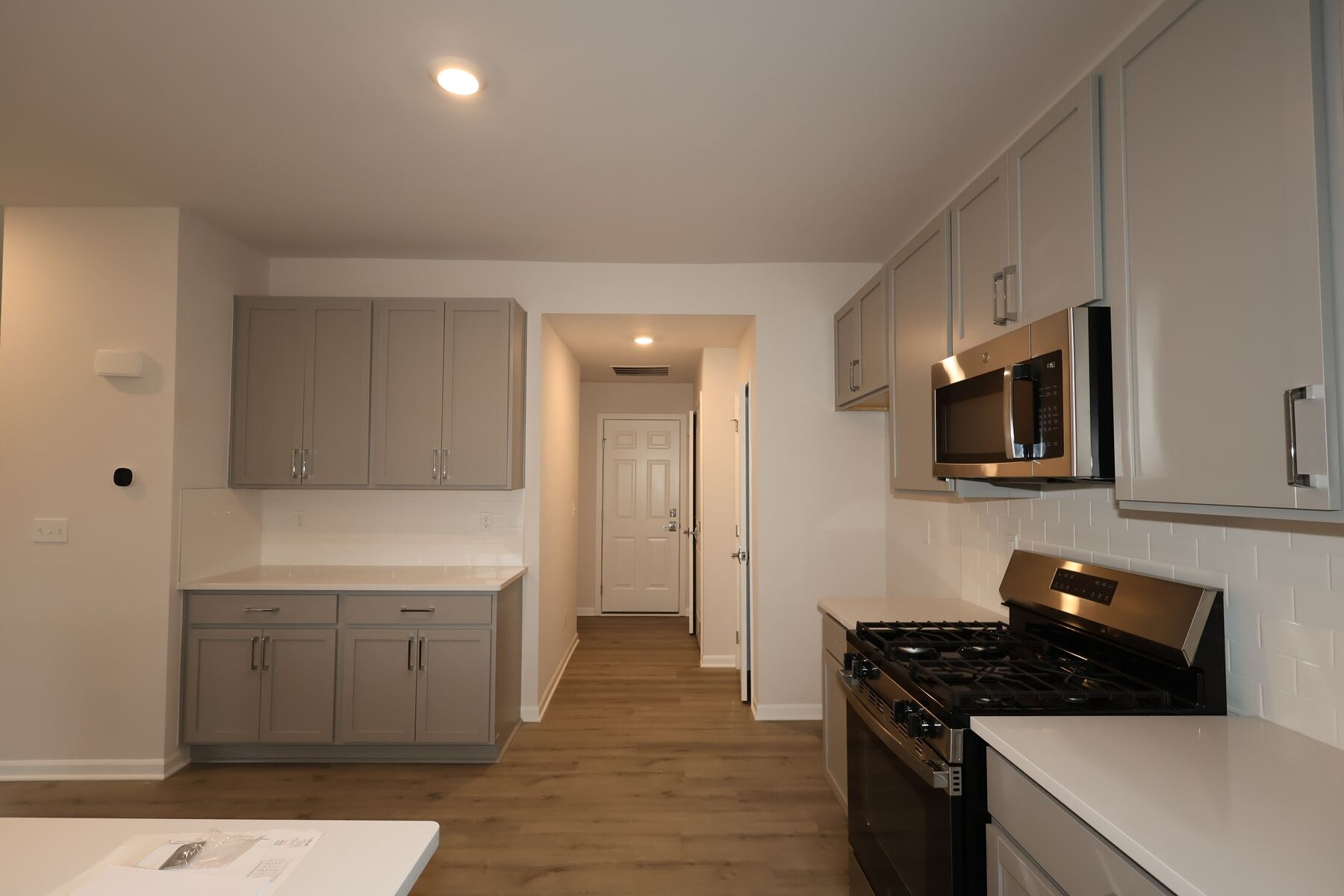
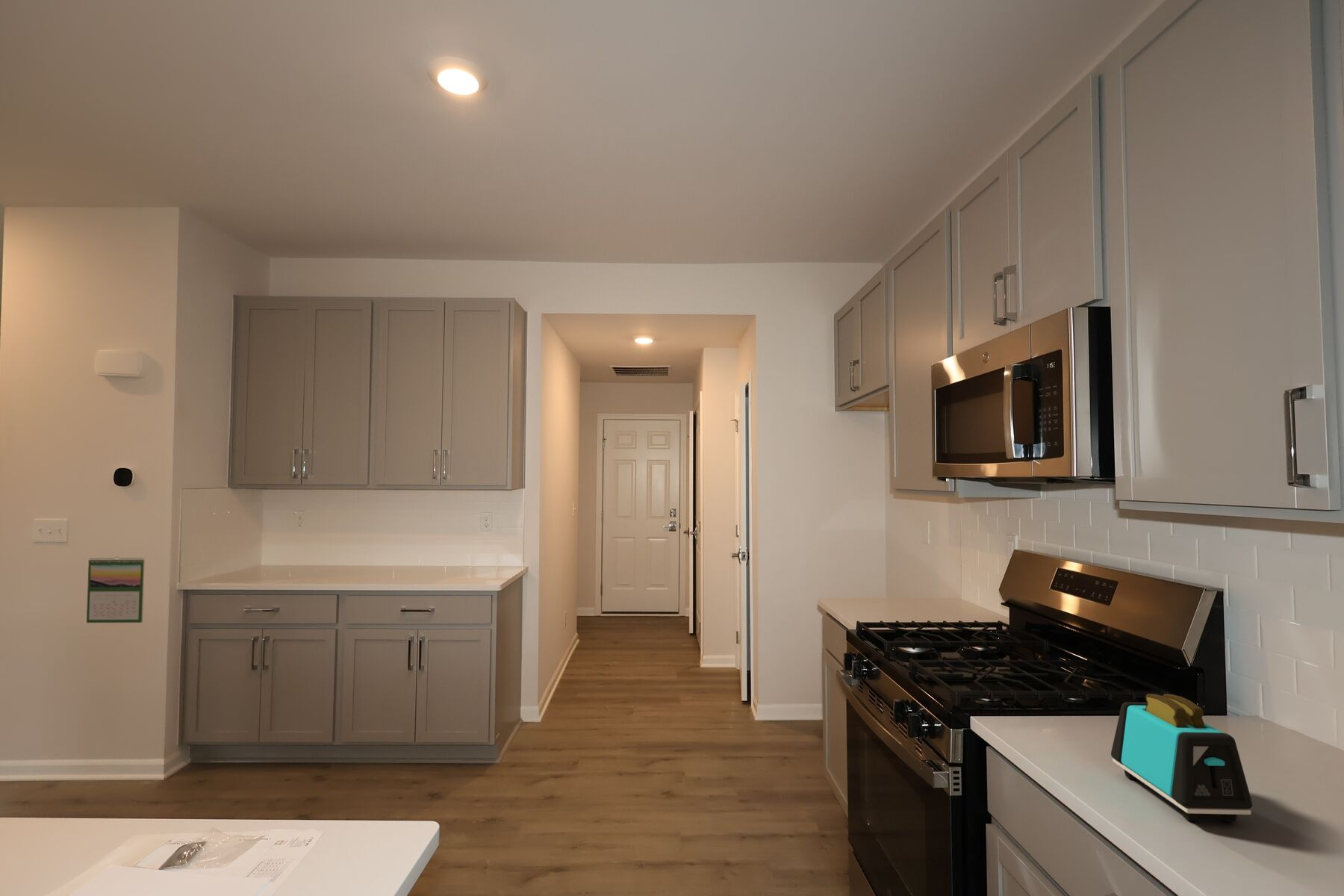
+ toaster [1110,693,1253,823]
+ calendar [86,556,146,623]
